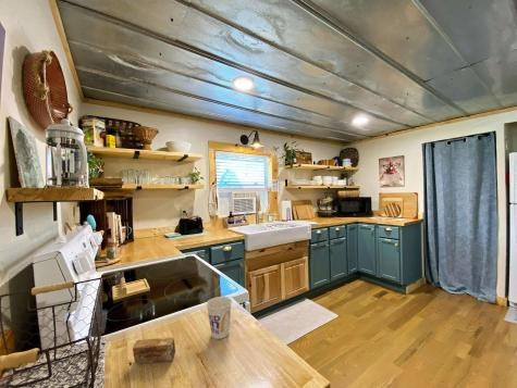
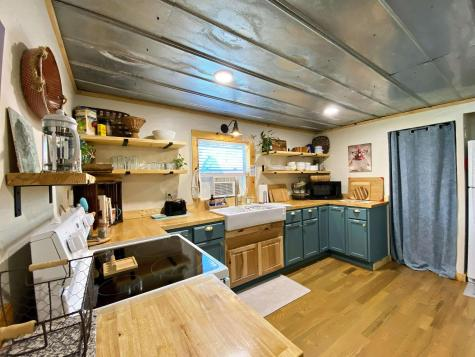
- cup [206,296,233,340]
- soap bar [132,337,176,365]
